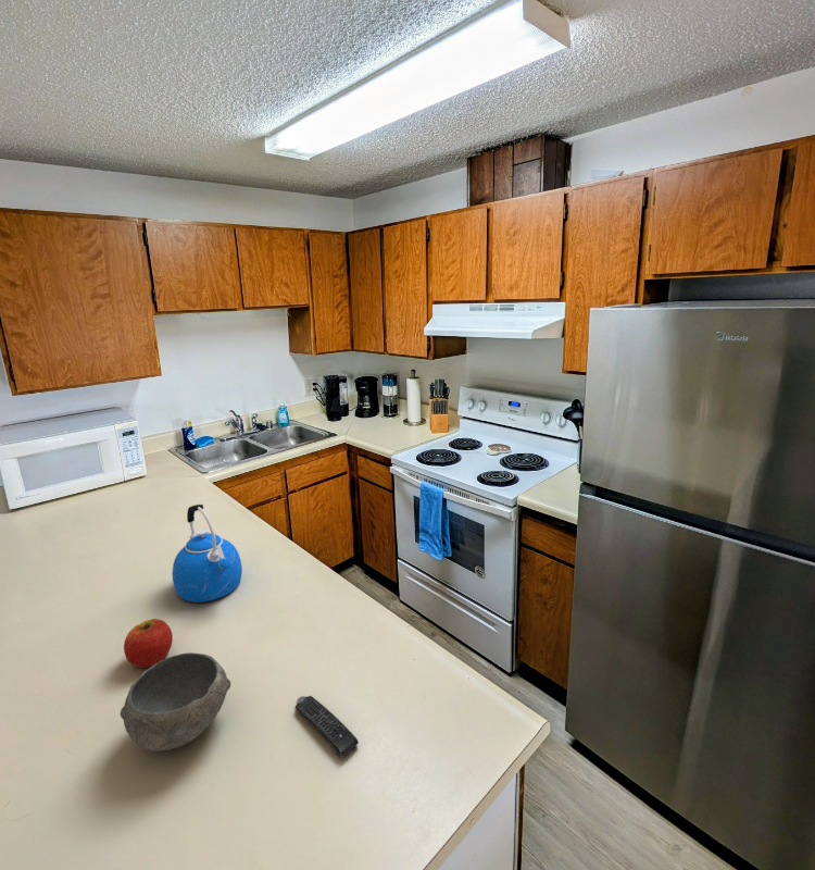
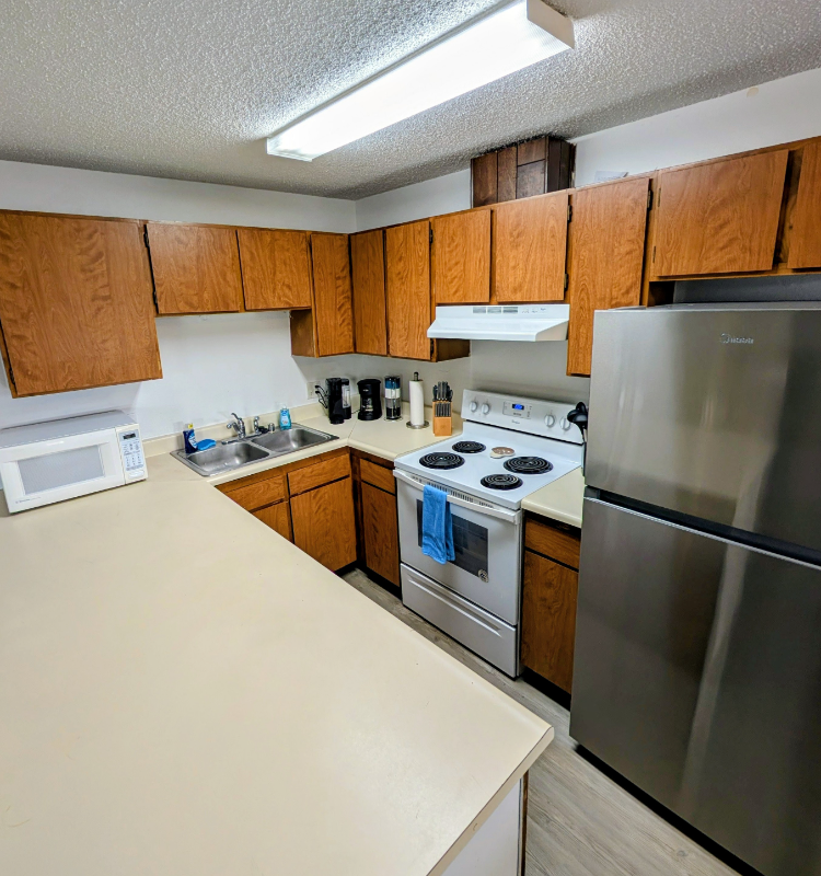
- bowl [118,651,231,753]
- remote control [294,695,360,759]
- apple [123,618,174,669]
- kettle [172,504,243,604]
